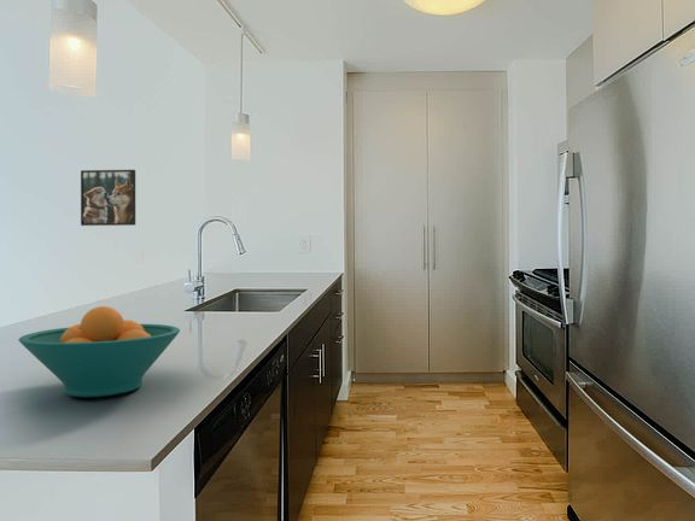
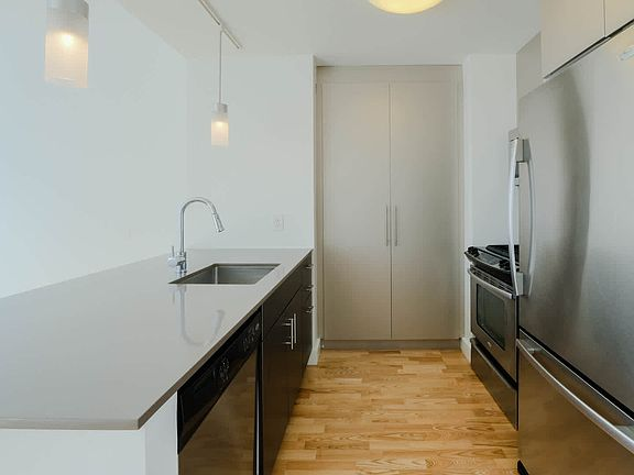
- fruit bowl [17,305,181,398]
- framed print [80,169,136,227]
